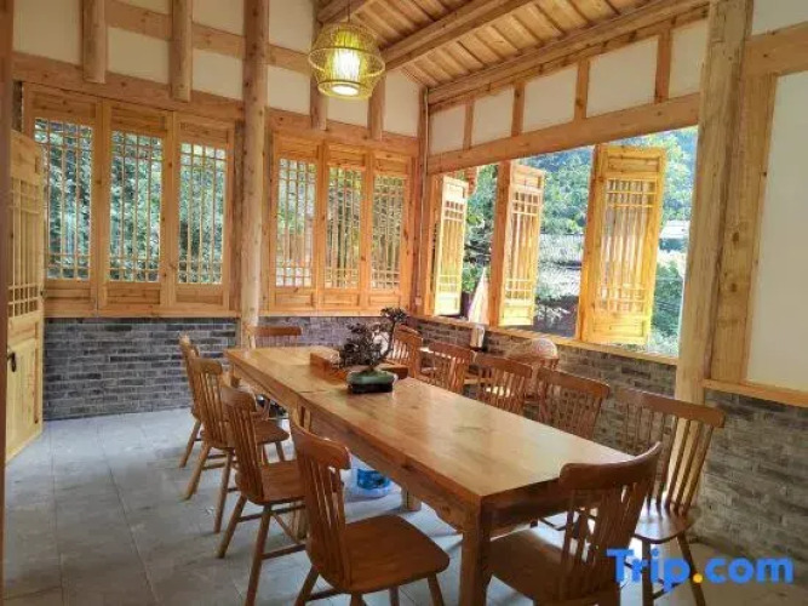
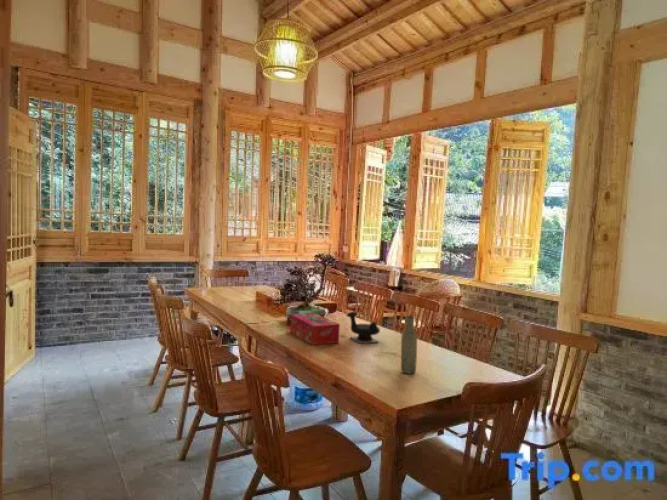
+ teapot [345,311,381,345]
+ bottle [400,315,418,375]
+ tissue box [289,312,341,346]
